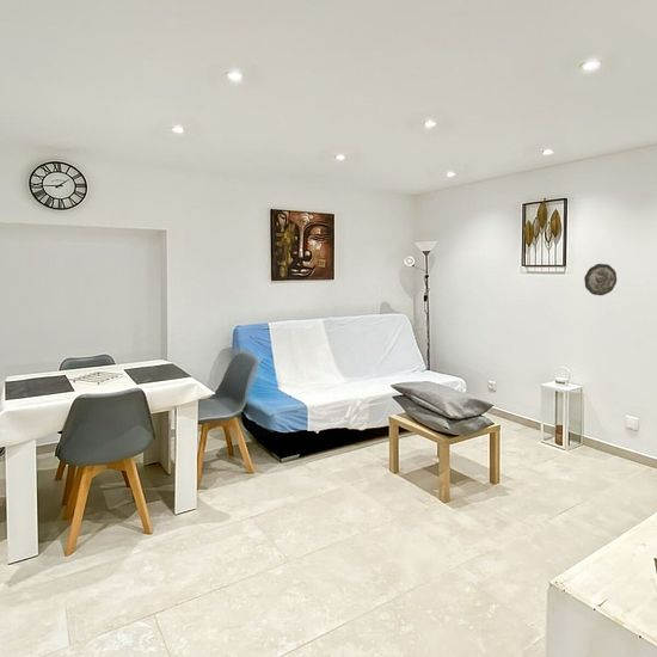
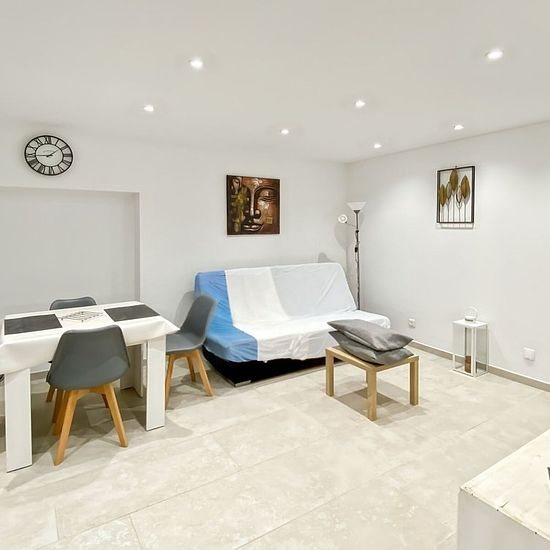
- decorative plate [583,263,618,296]
